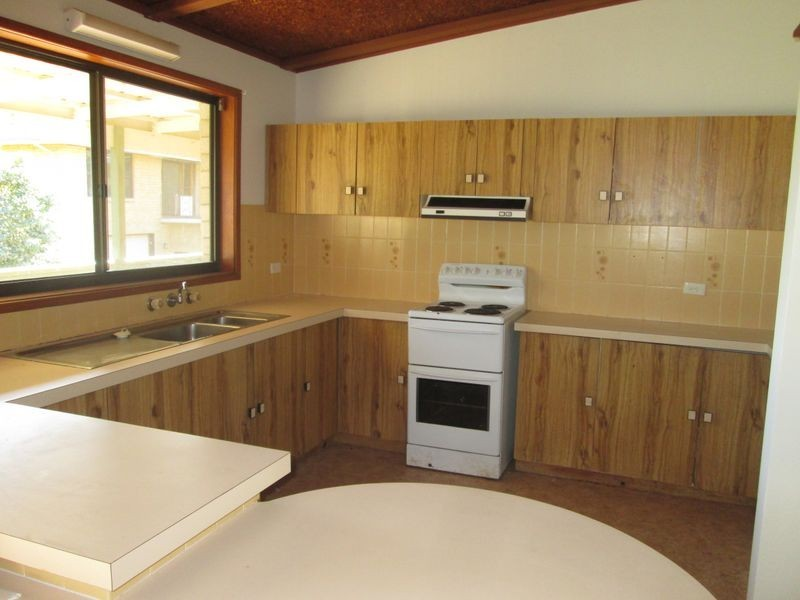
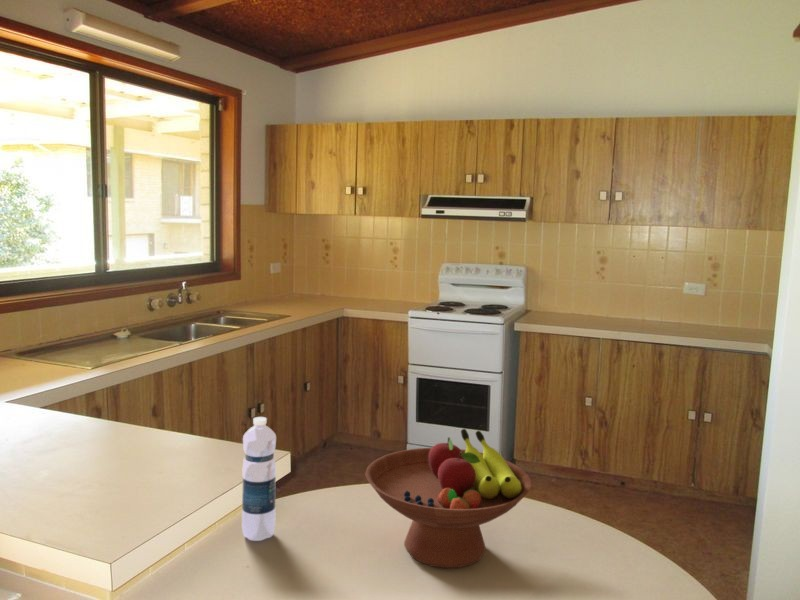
+ water bottle [241,416,277,542]
+ fruit bowl [365,428,533,569]
